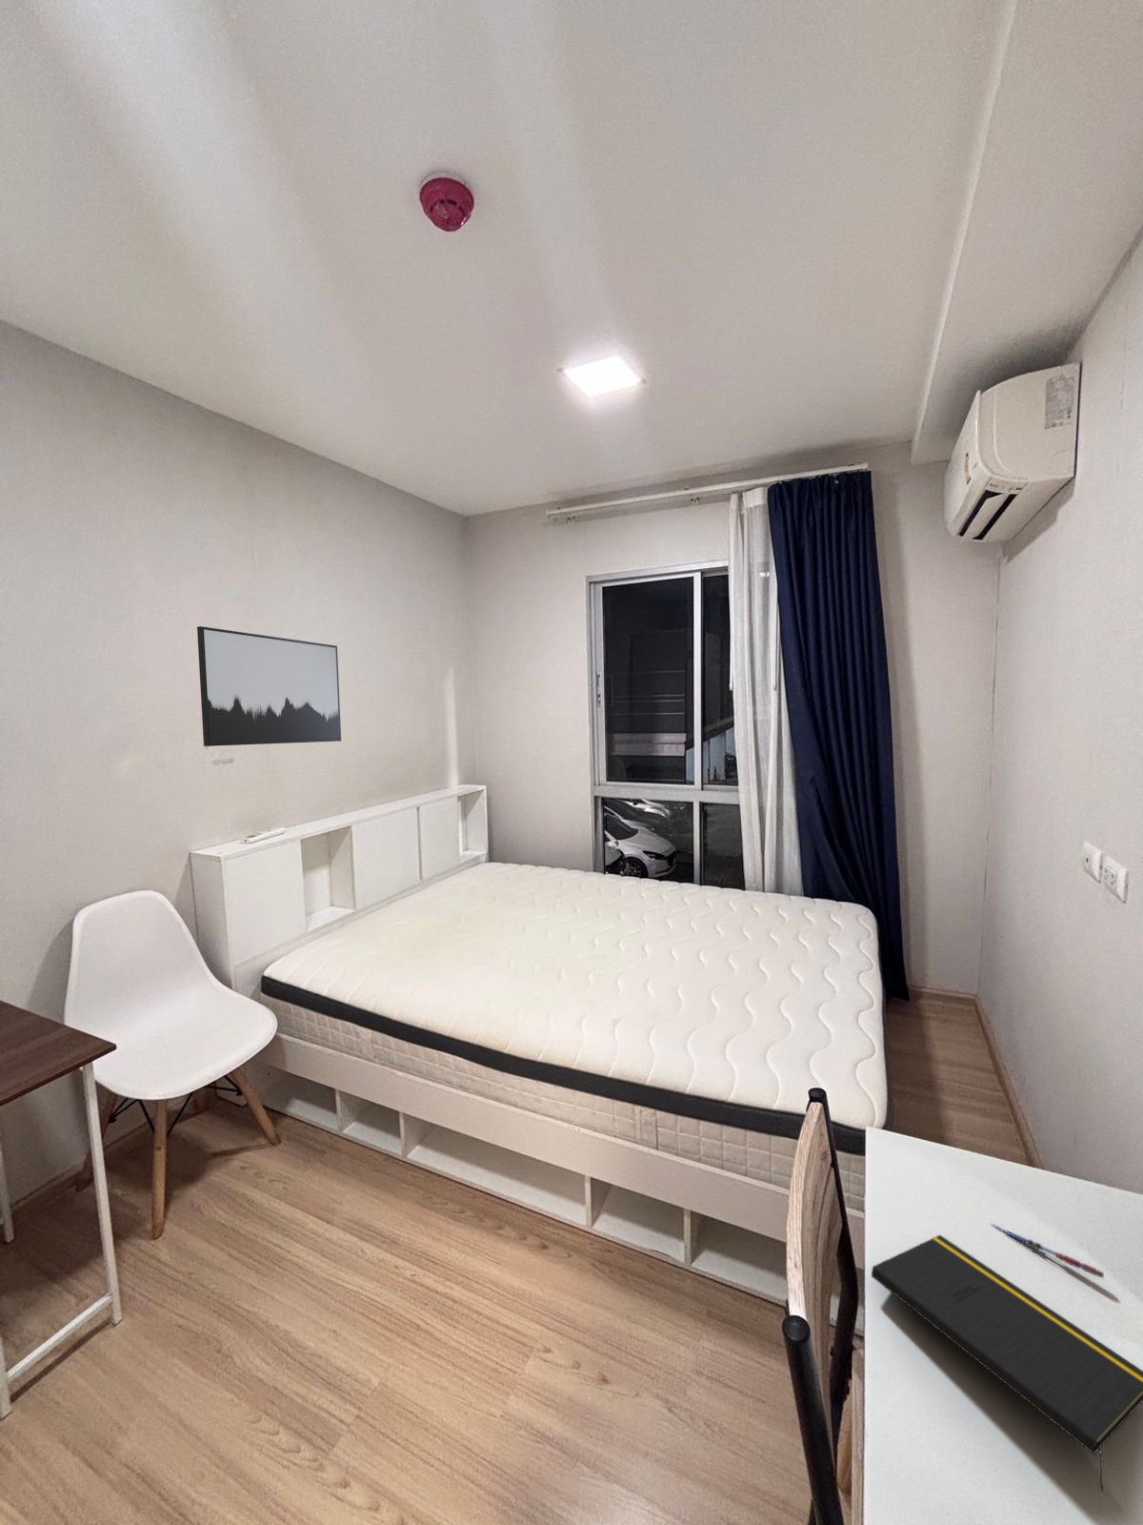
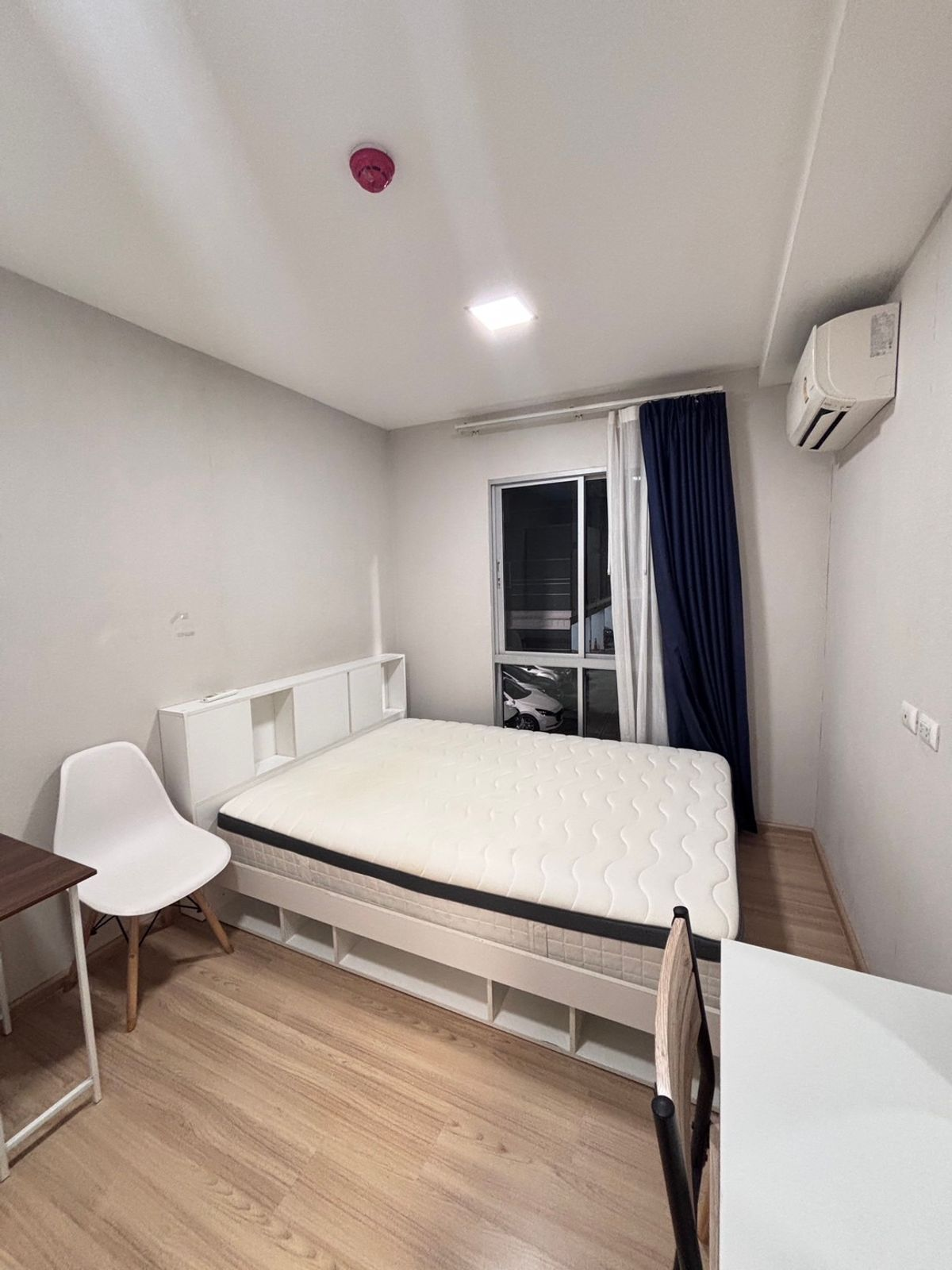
- wall art [196,626,342,747]
- notepad [870,1234,1143,1493]
- pen [989,1222,1105,1279]
